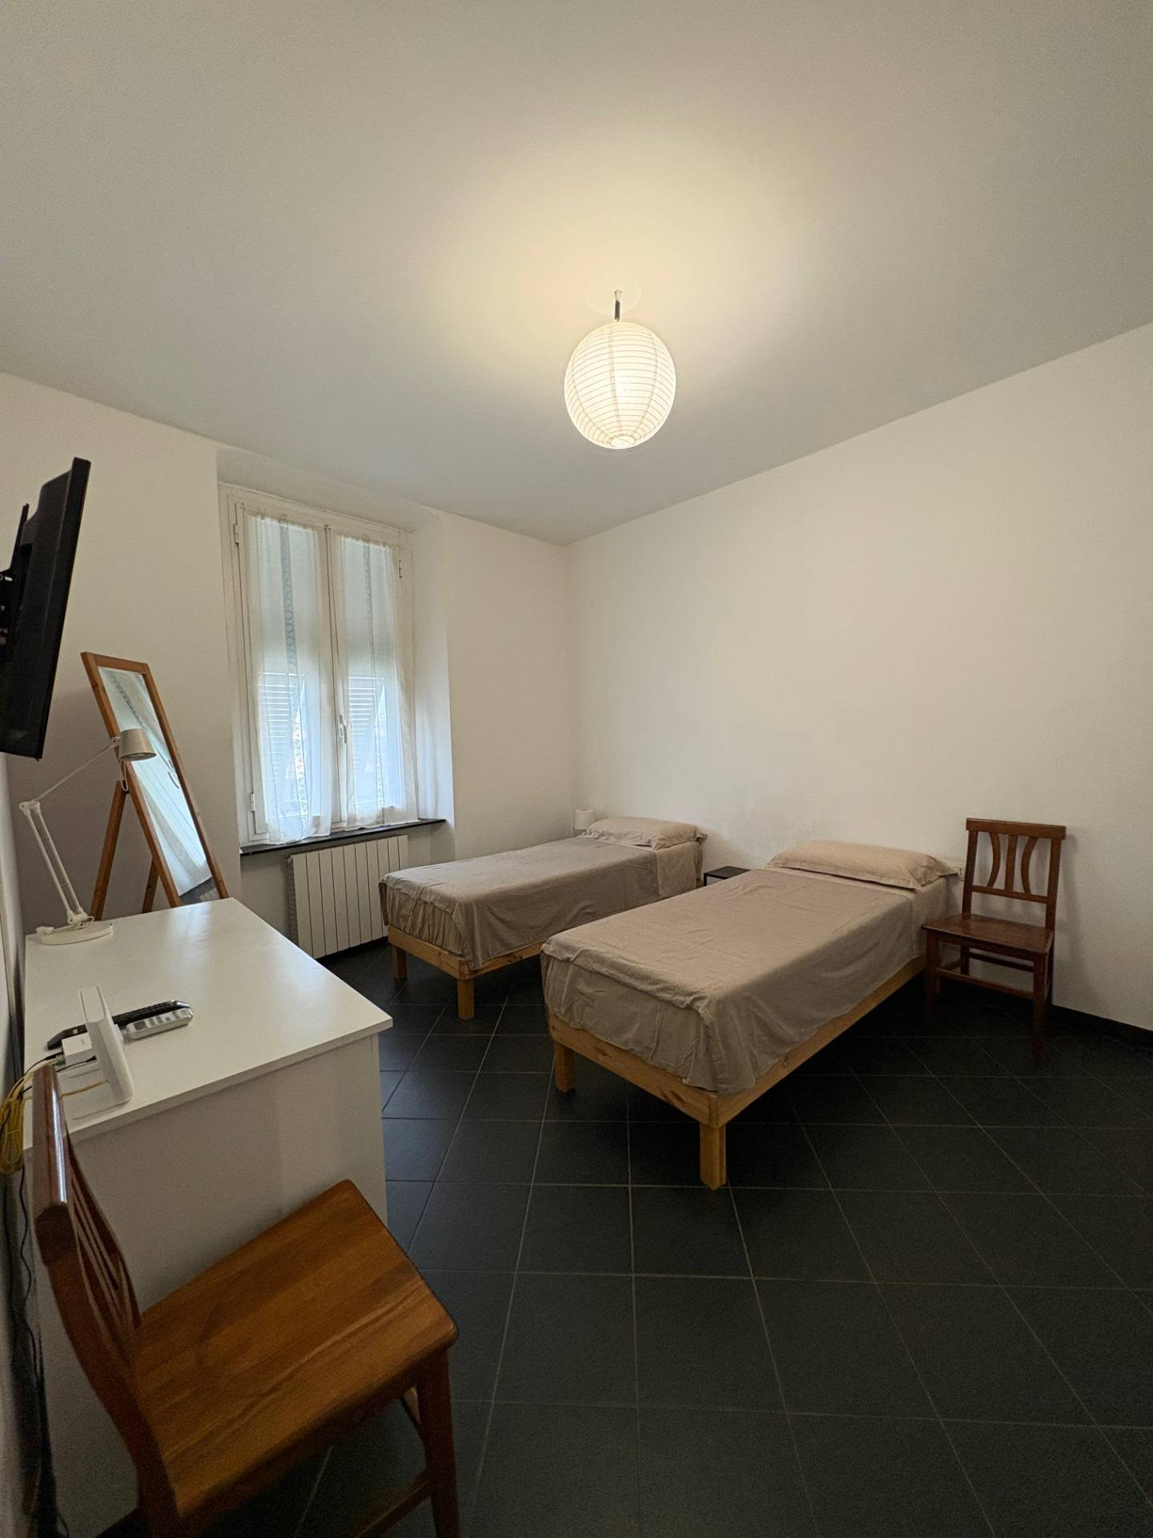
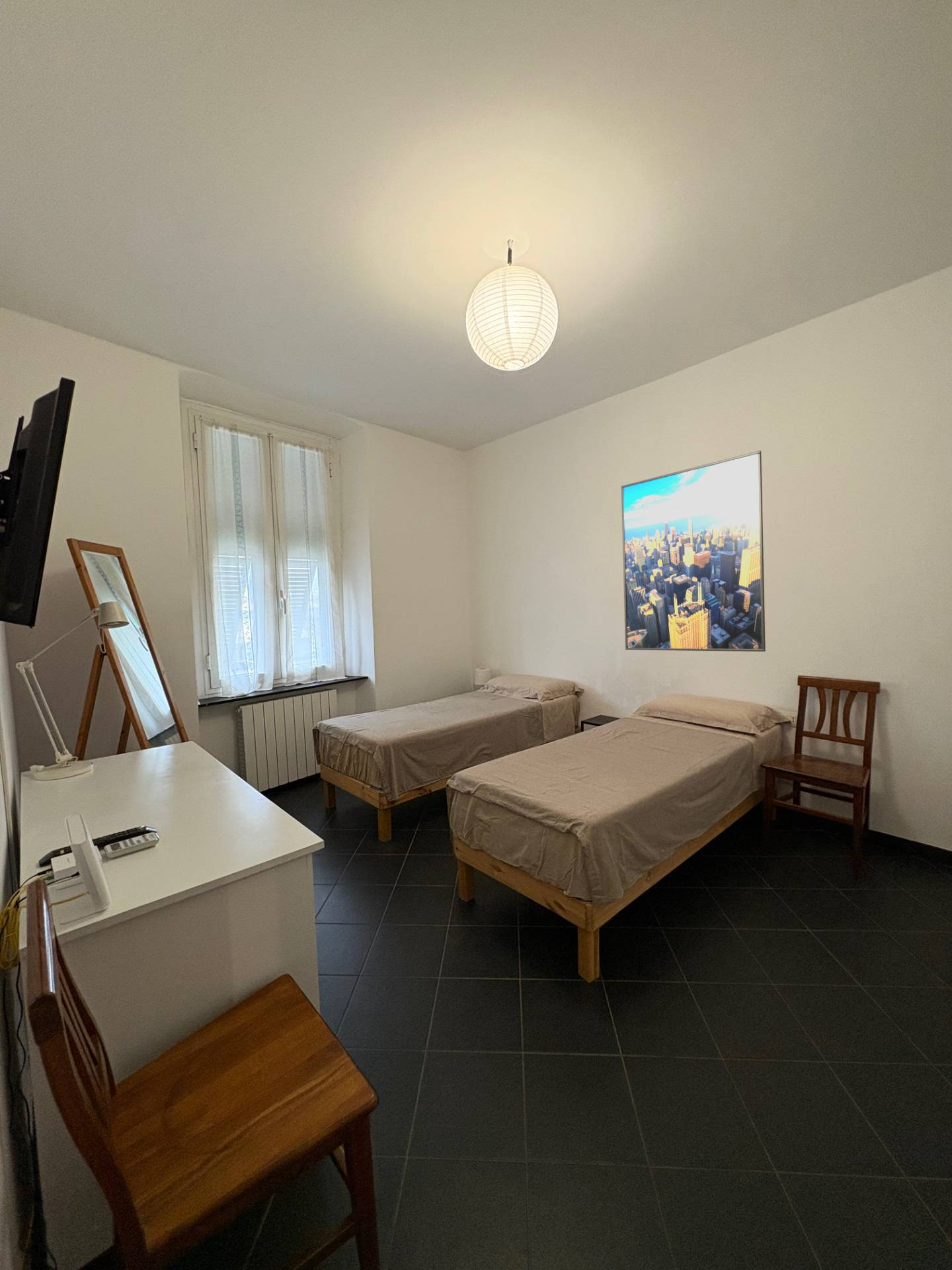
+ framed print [621,450,766,652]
